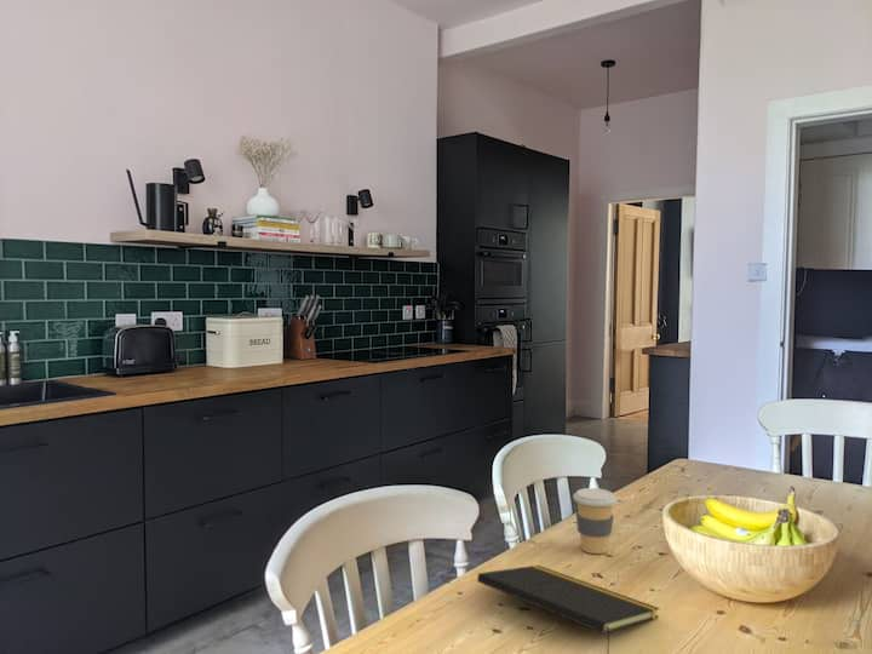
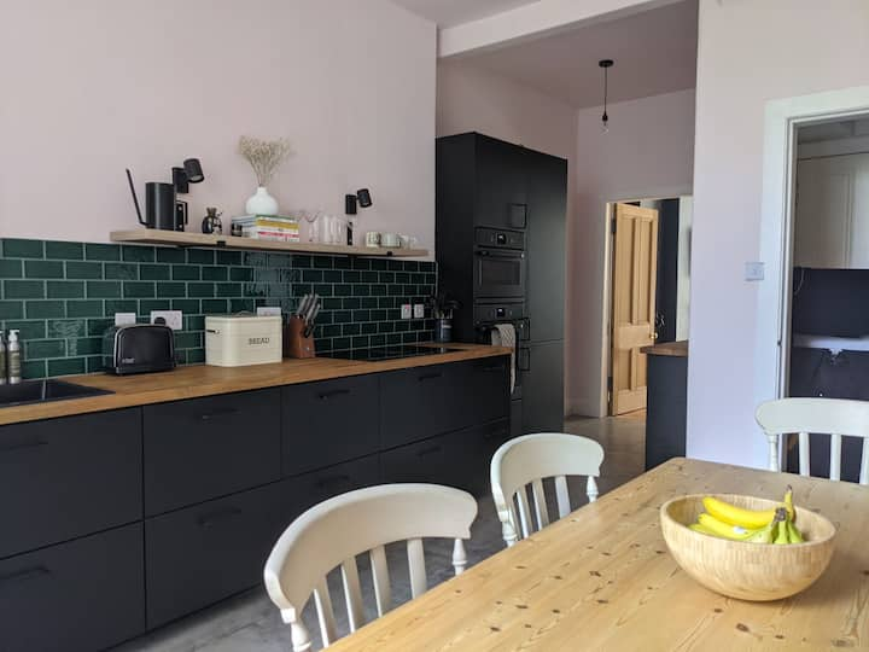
- coffee cup [573,487,618,555]
- notepad [476,564,660,654]
